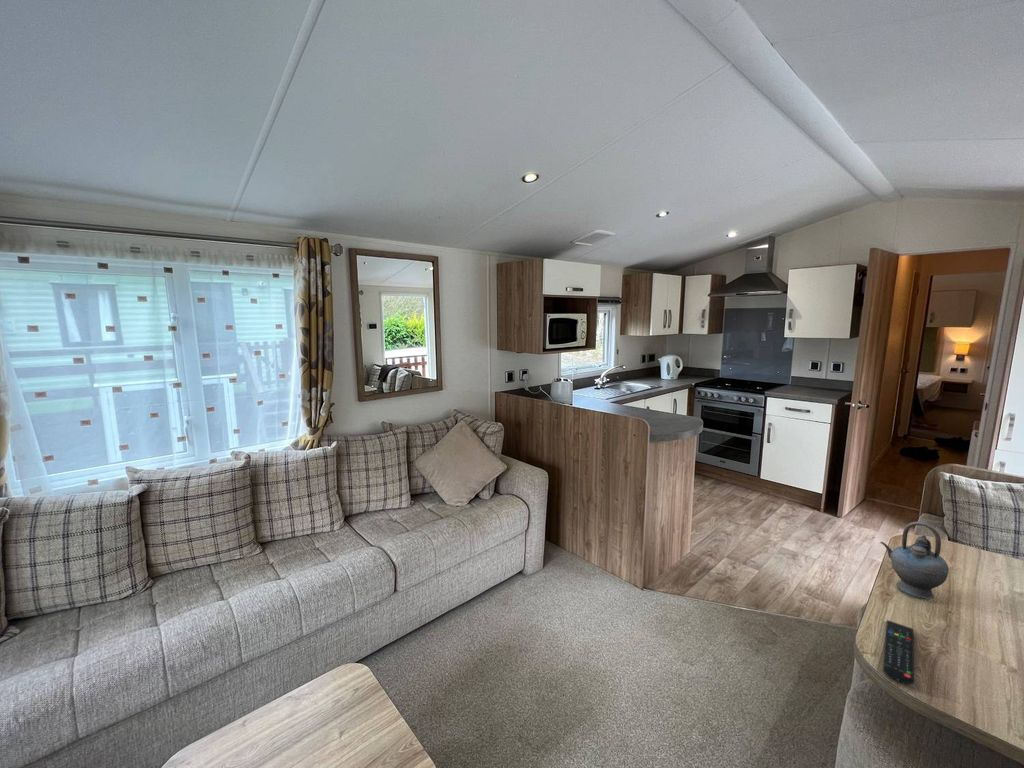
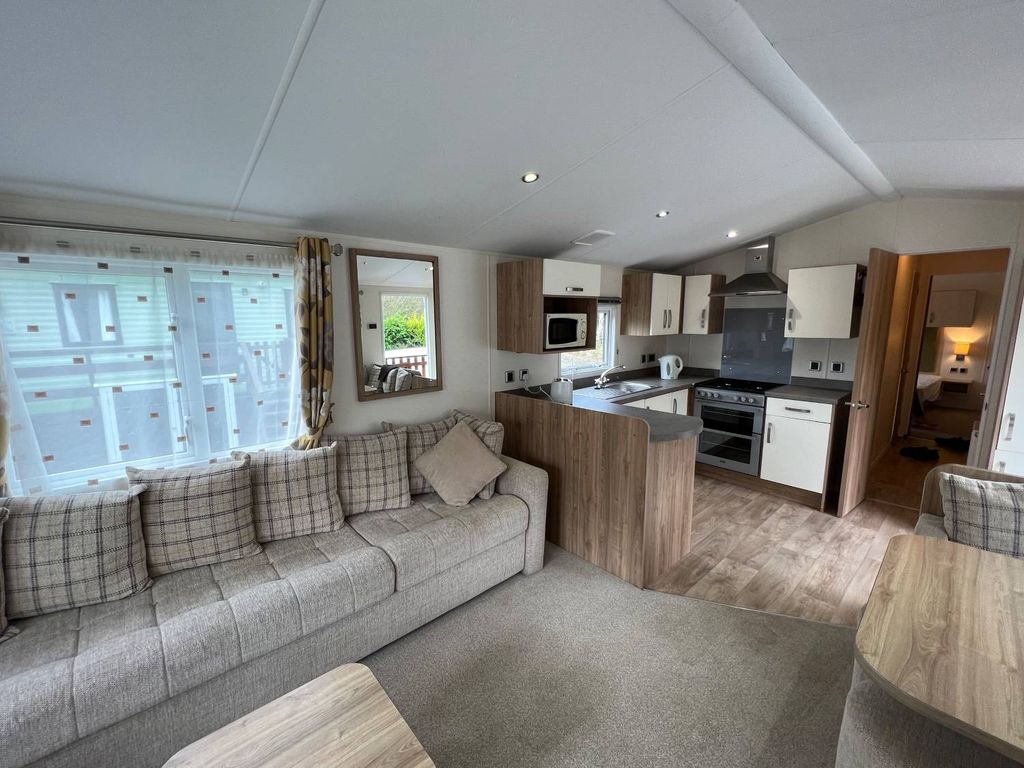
- teapot [879,521,950,600]
- remote control [882,619,915,685]
